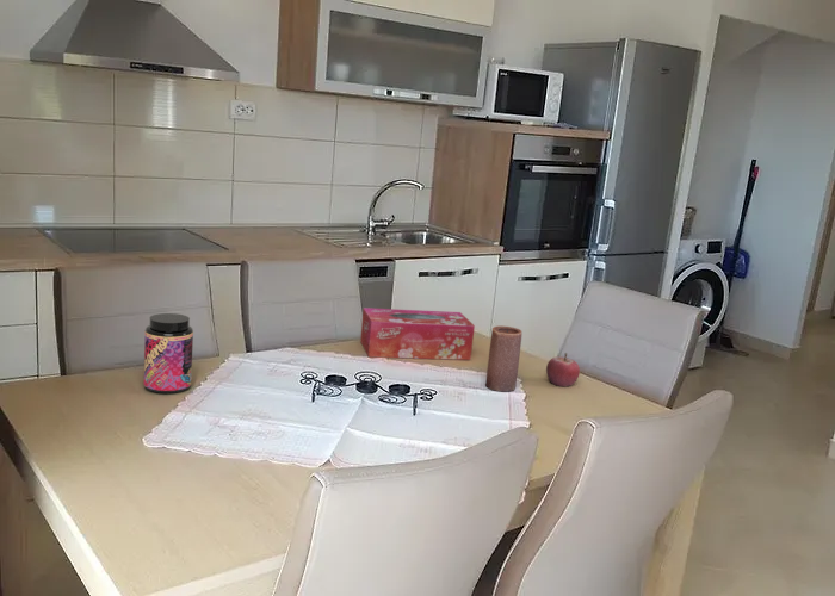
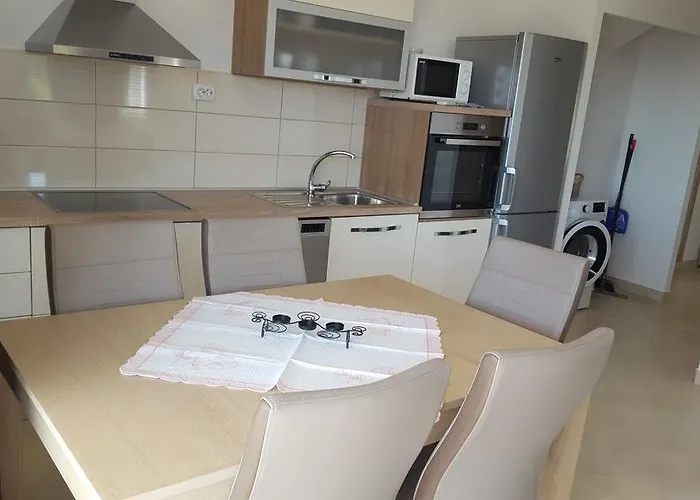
- jar [143,312,194,395]
- candle [484,325,524,392]
- tissue box [359,306,476,361]
- fruit [545,352,581,387]
